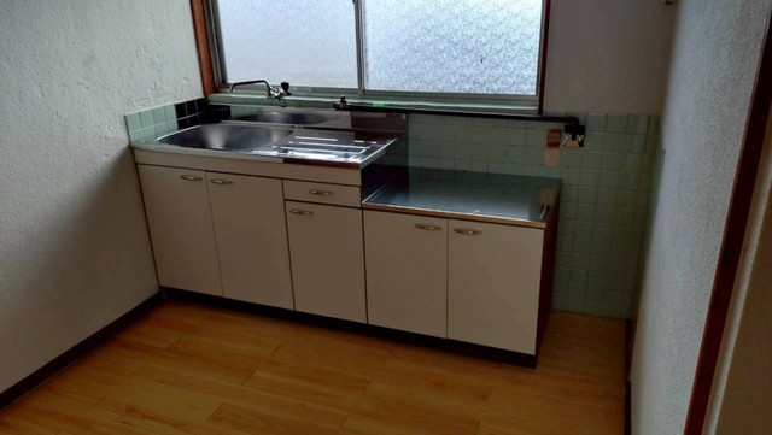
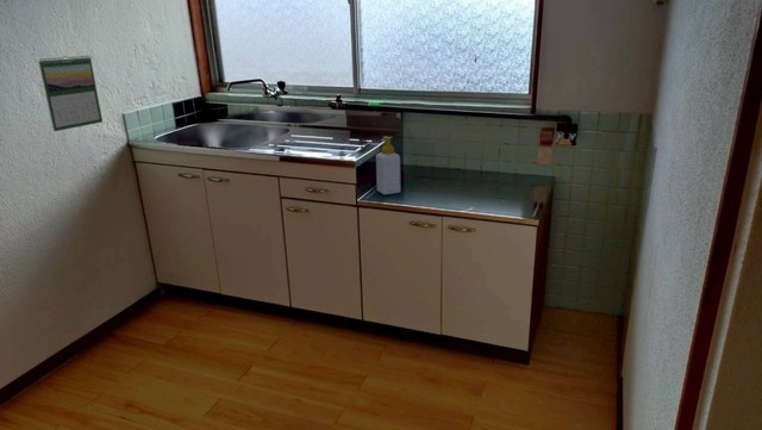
+ calendar [37,55,104,132]
+ soap bottle [375,135,401,195]
